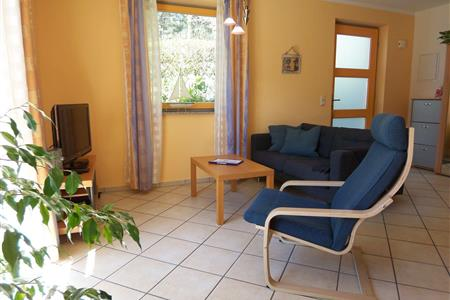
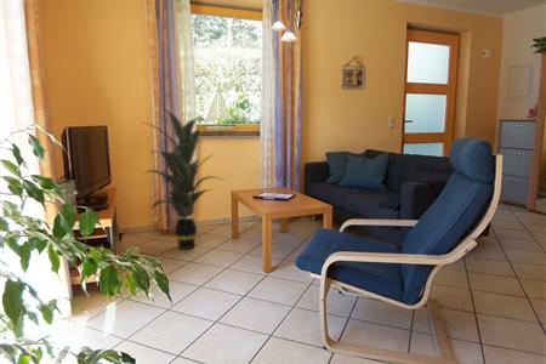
+ indoor plant [138,109,223,251]
